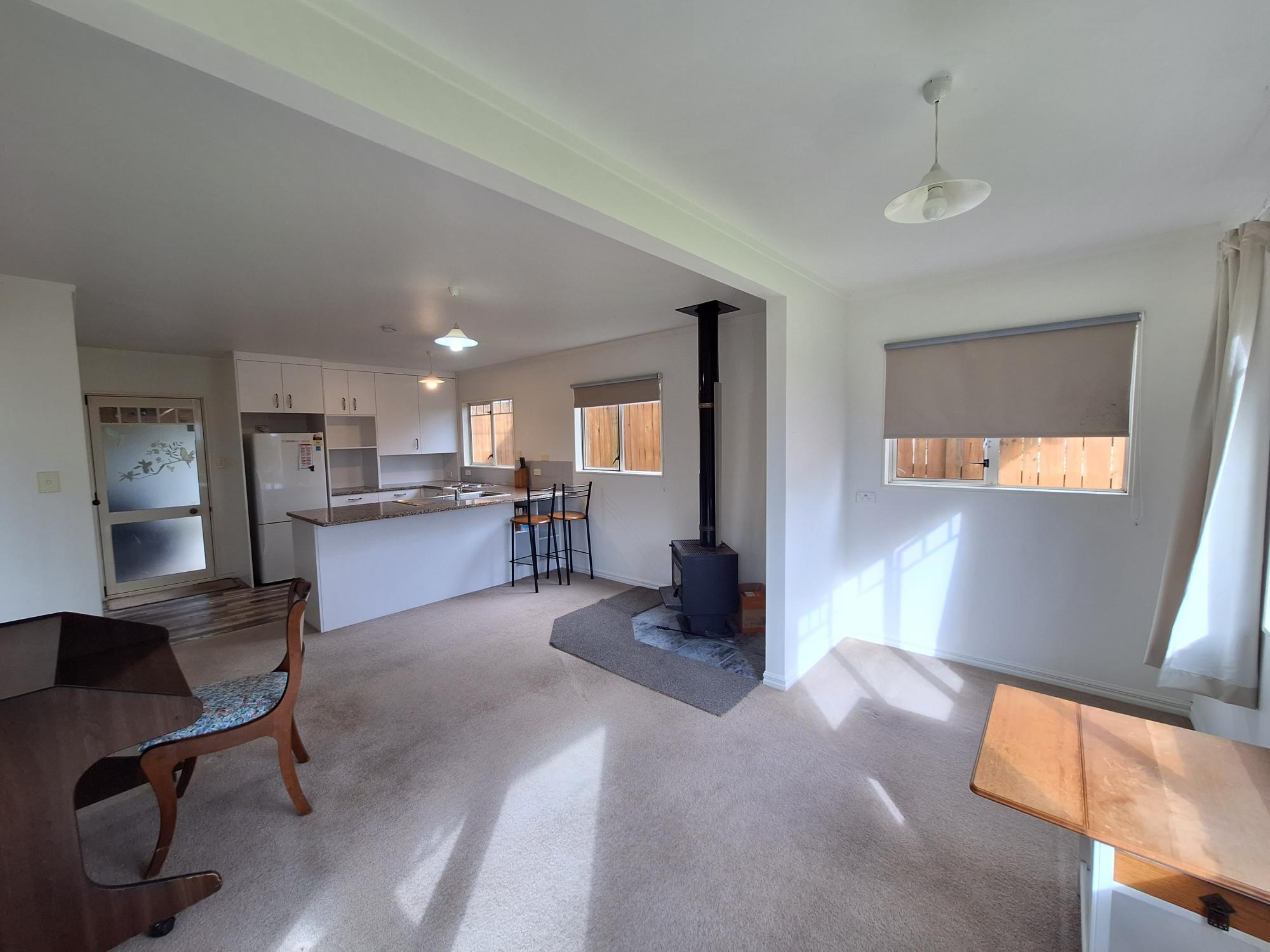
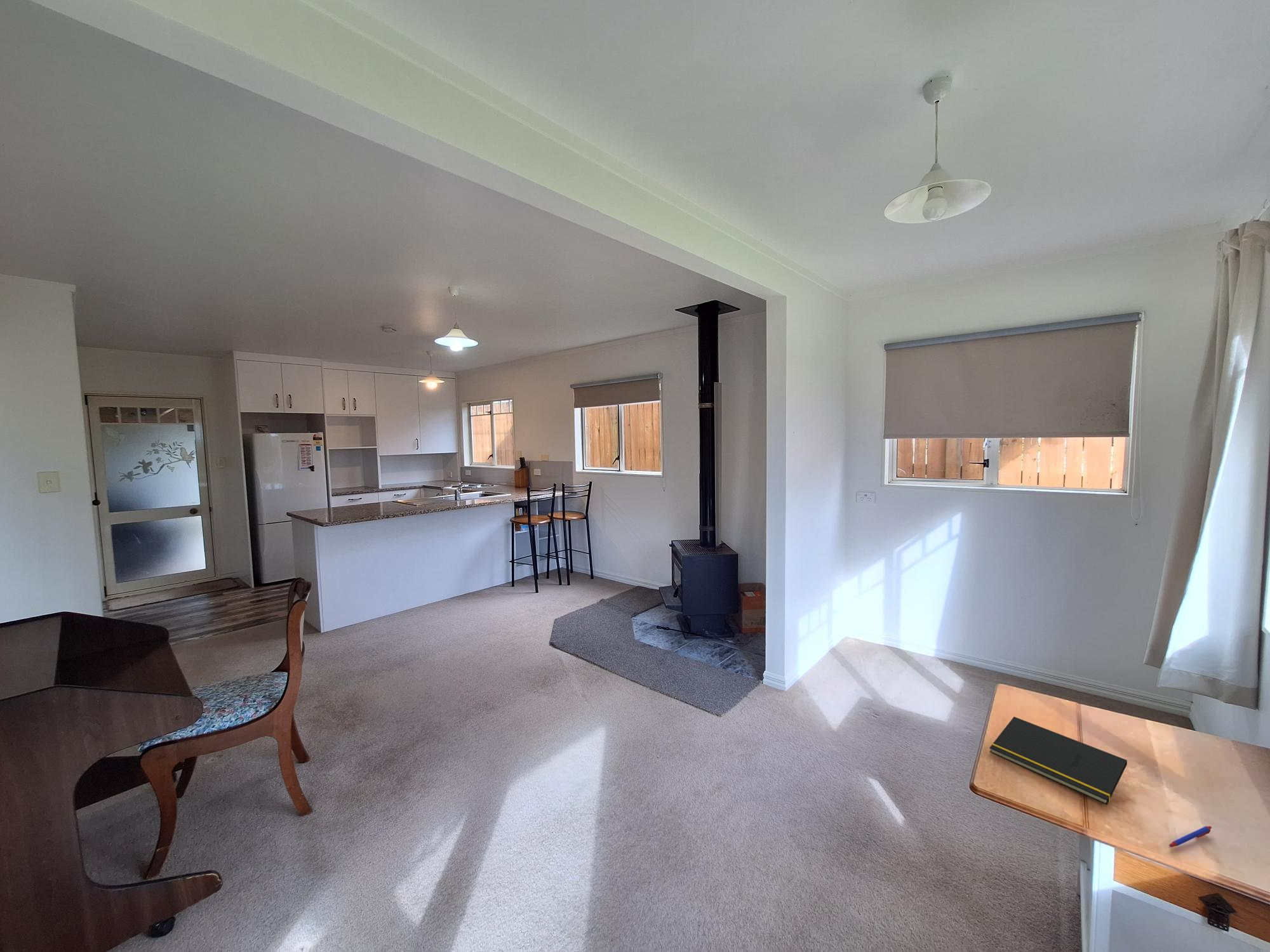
+ notepad [989,716,1128,805]
+ pen [1168,825,1212,848]
